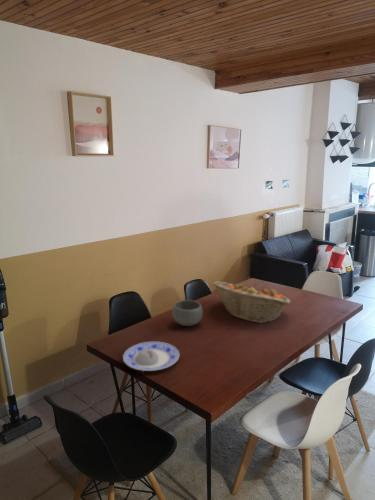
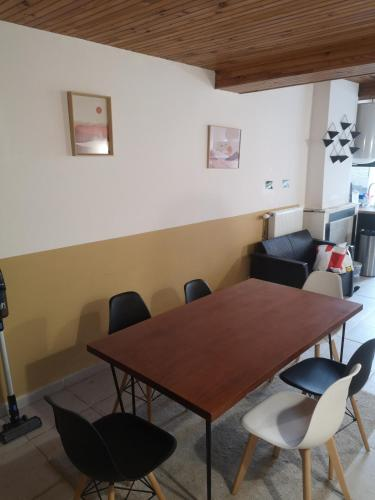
- plate [122,341,180,372]
- bowl [171,299,204,327]
- fruit basket [212,280,291,324]
